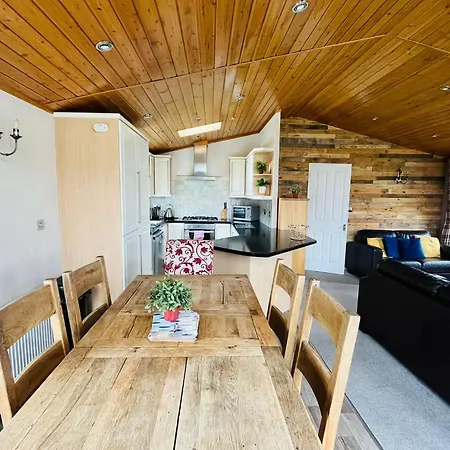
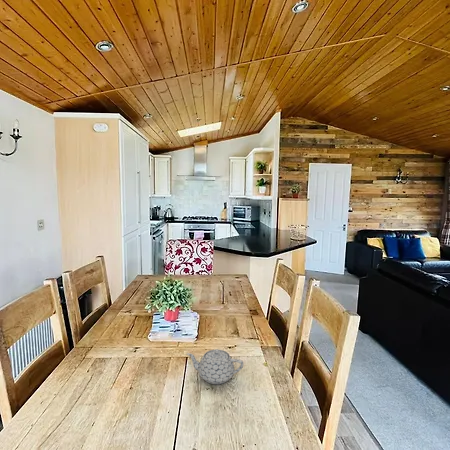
+ teapot [186,348,244,385]
